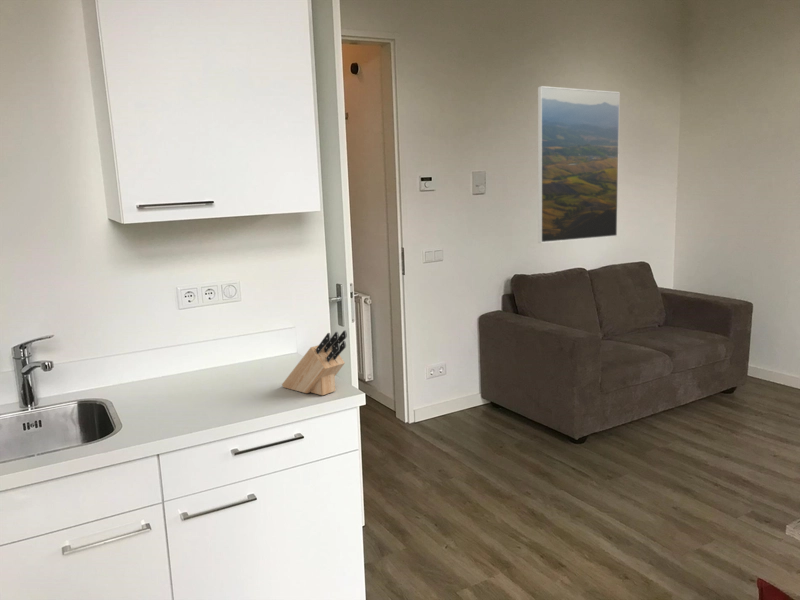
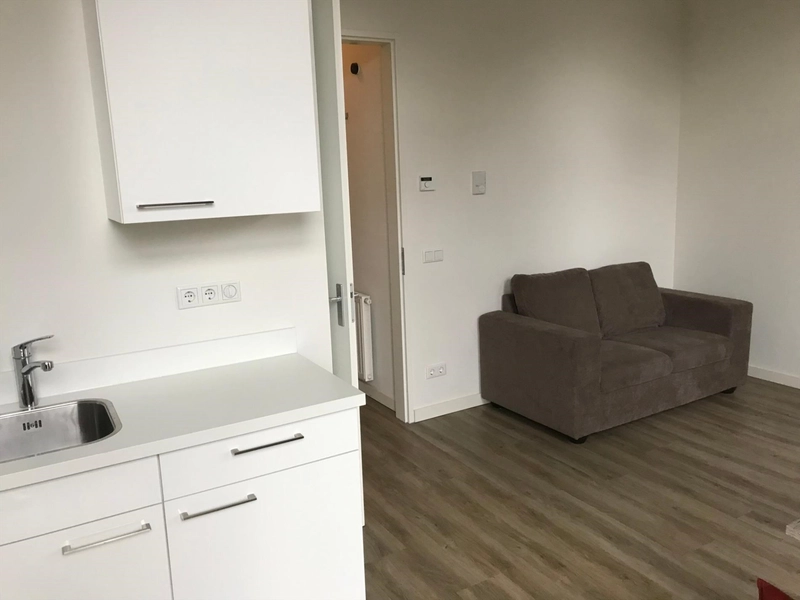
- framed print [537,85,621,244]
- knife block [281,329,348,396]
